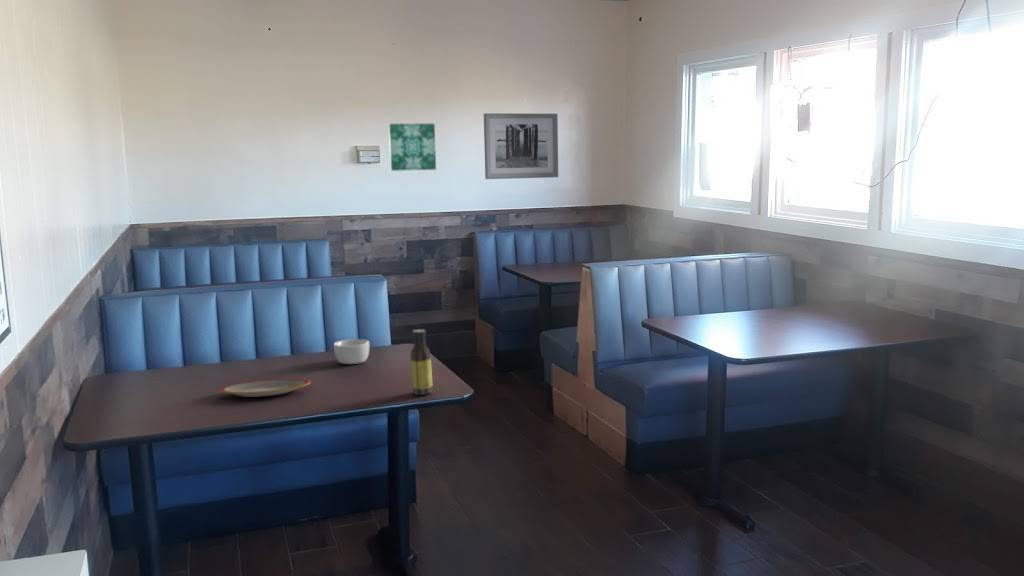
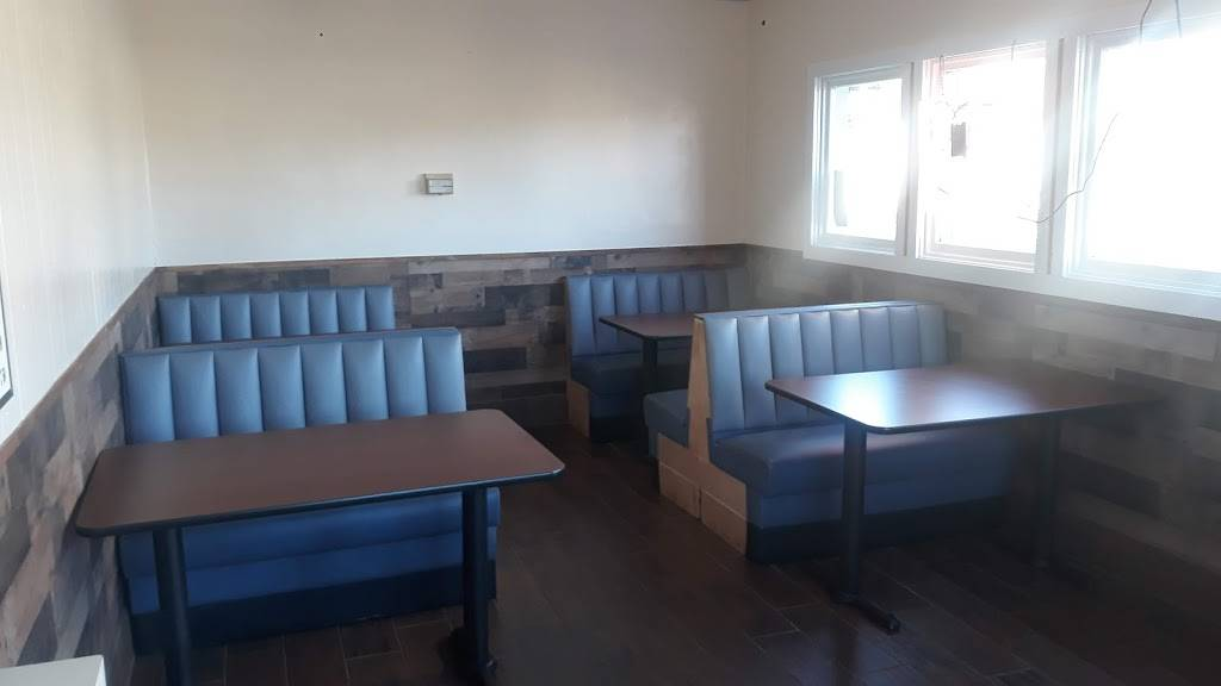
- wall art [483,112,559,180]
- bowl [333,338,370,365]
- plate [217,378,311,398]
- wall art [388,123,437,172]
- sauce bottle [410,329,433,396]
